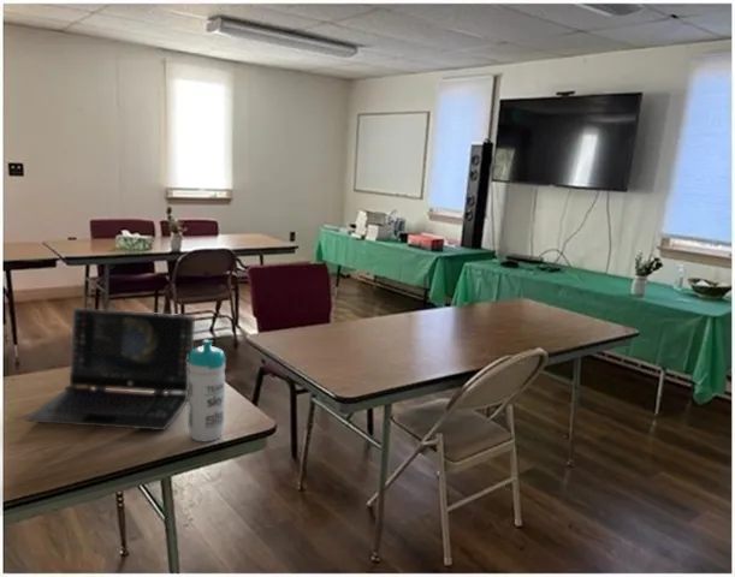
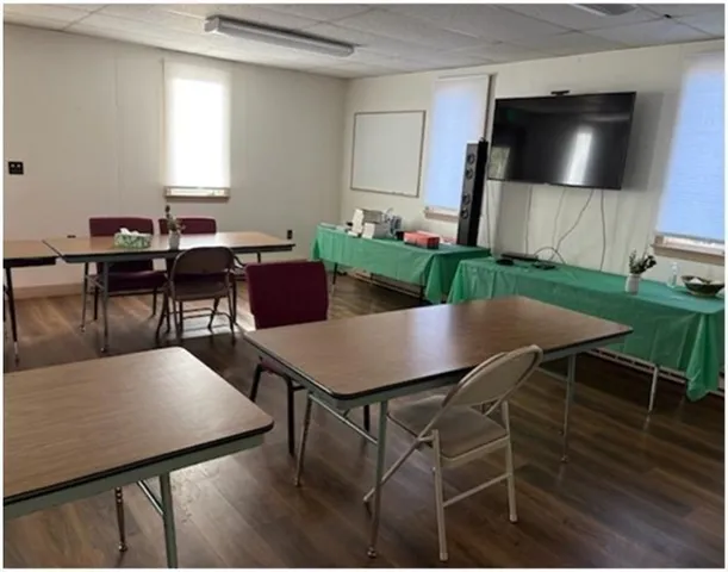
- water bottle [186,338,227,442]
- laptop [24,307,196,432]
